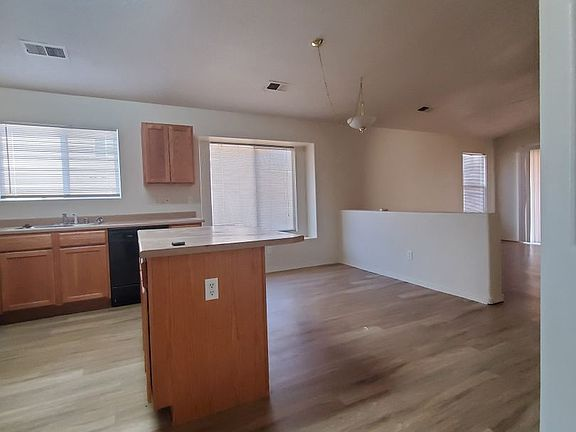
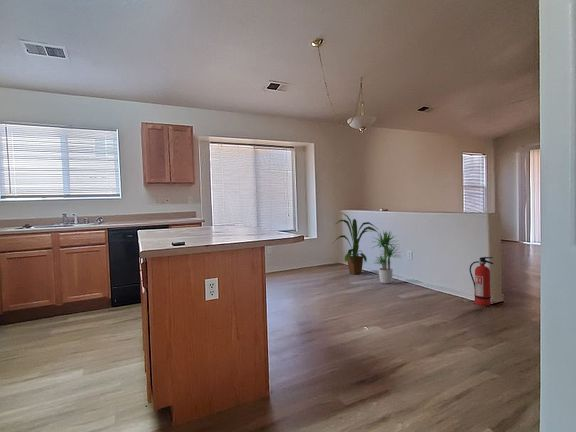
+ fire extinguisher [469,256,494,307]
+ house plant [331,212,378,275]
+ potted plant [370,230,401,284]
